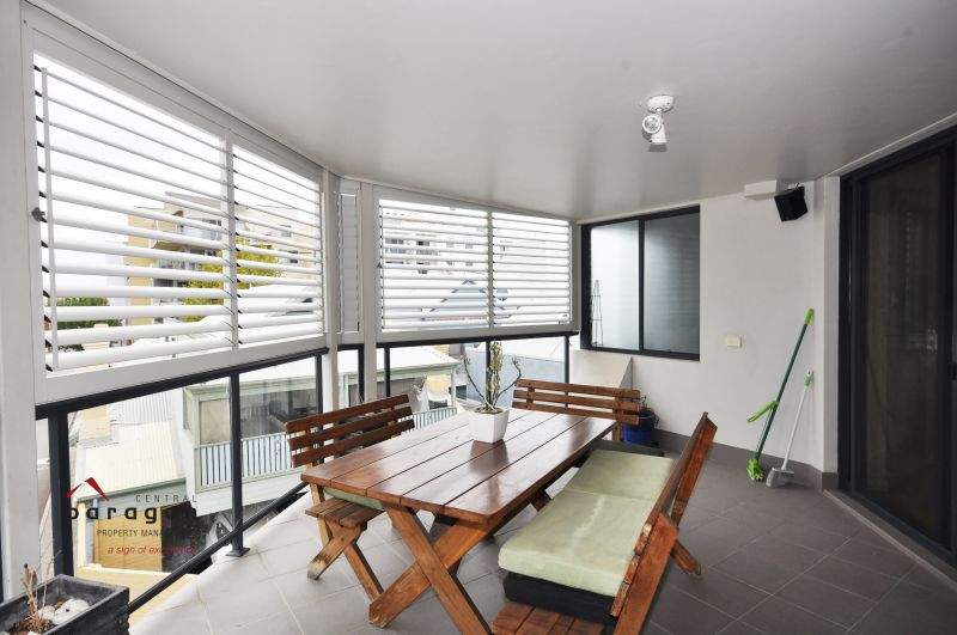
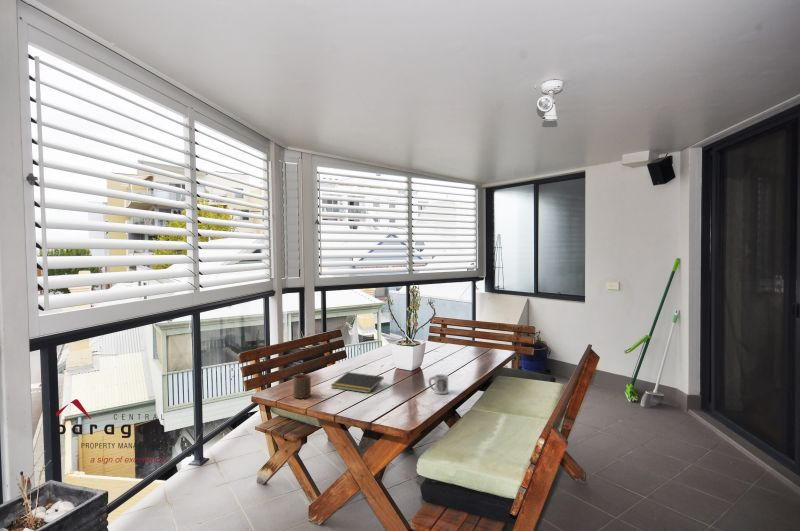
+ notepad [330,371,385,394]
+ cup [428,374,449,395]
+ cup [292,373,312,399]
